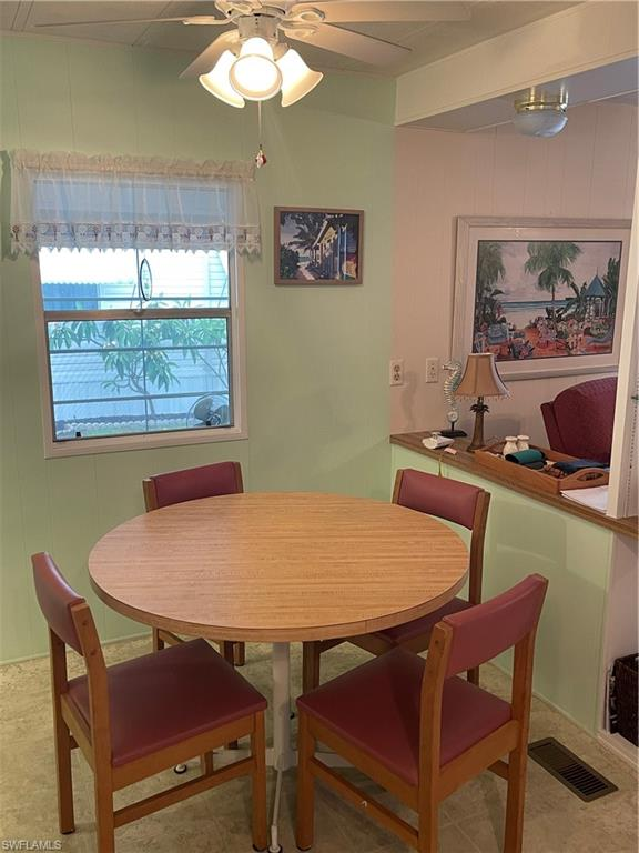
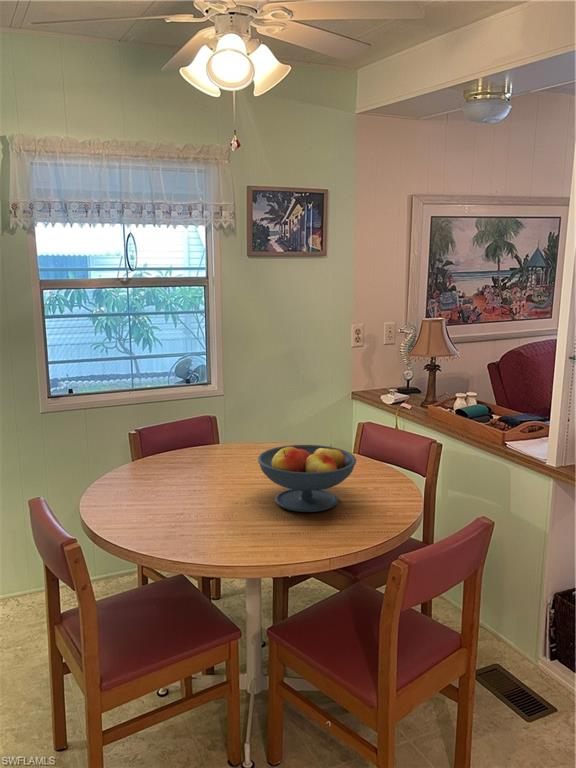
+ fruit bowl [257,443,357,513]
